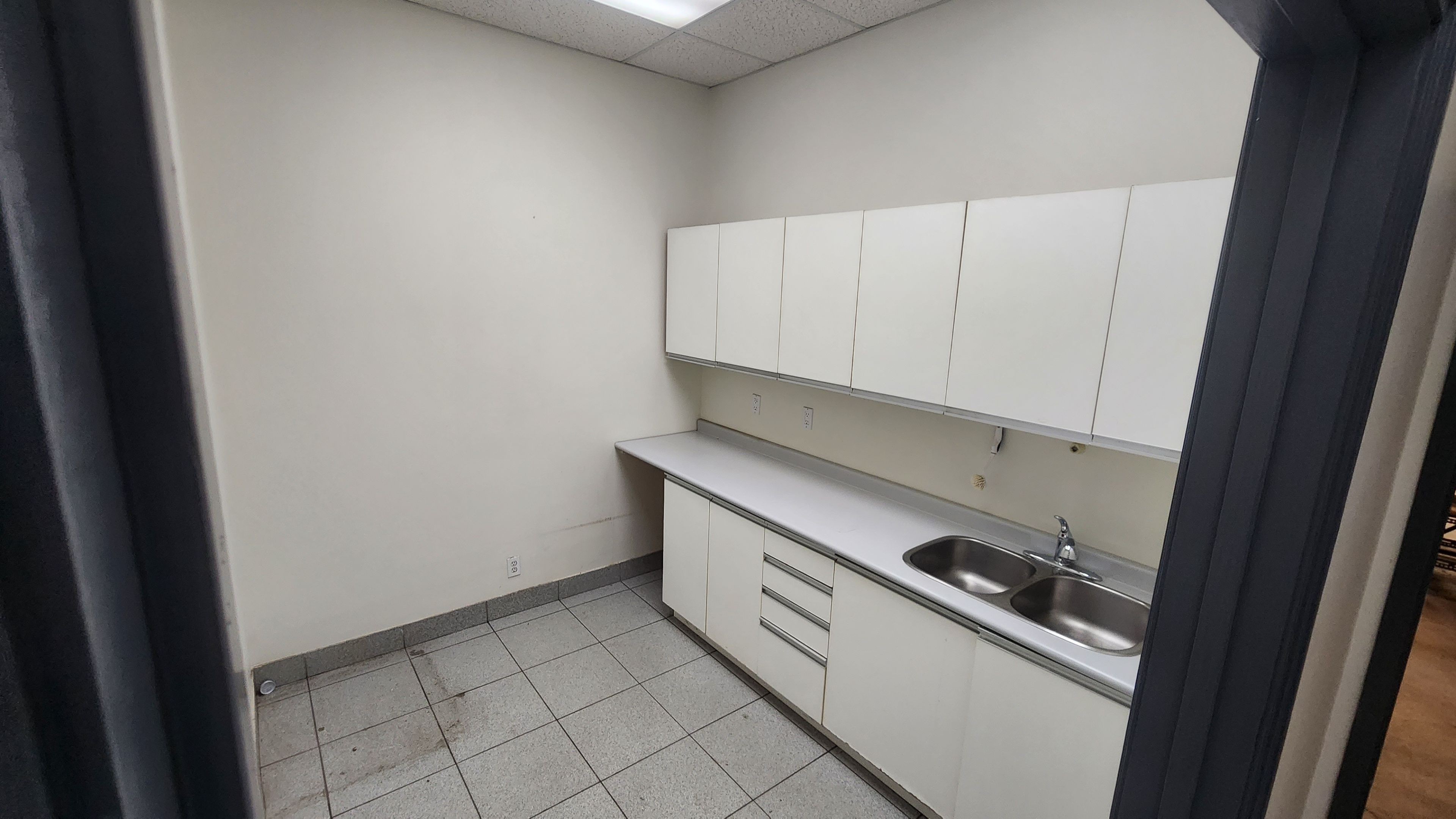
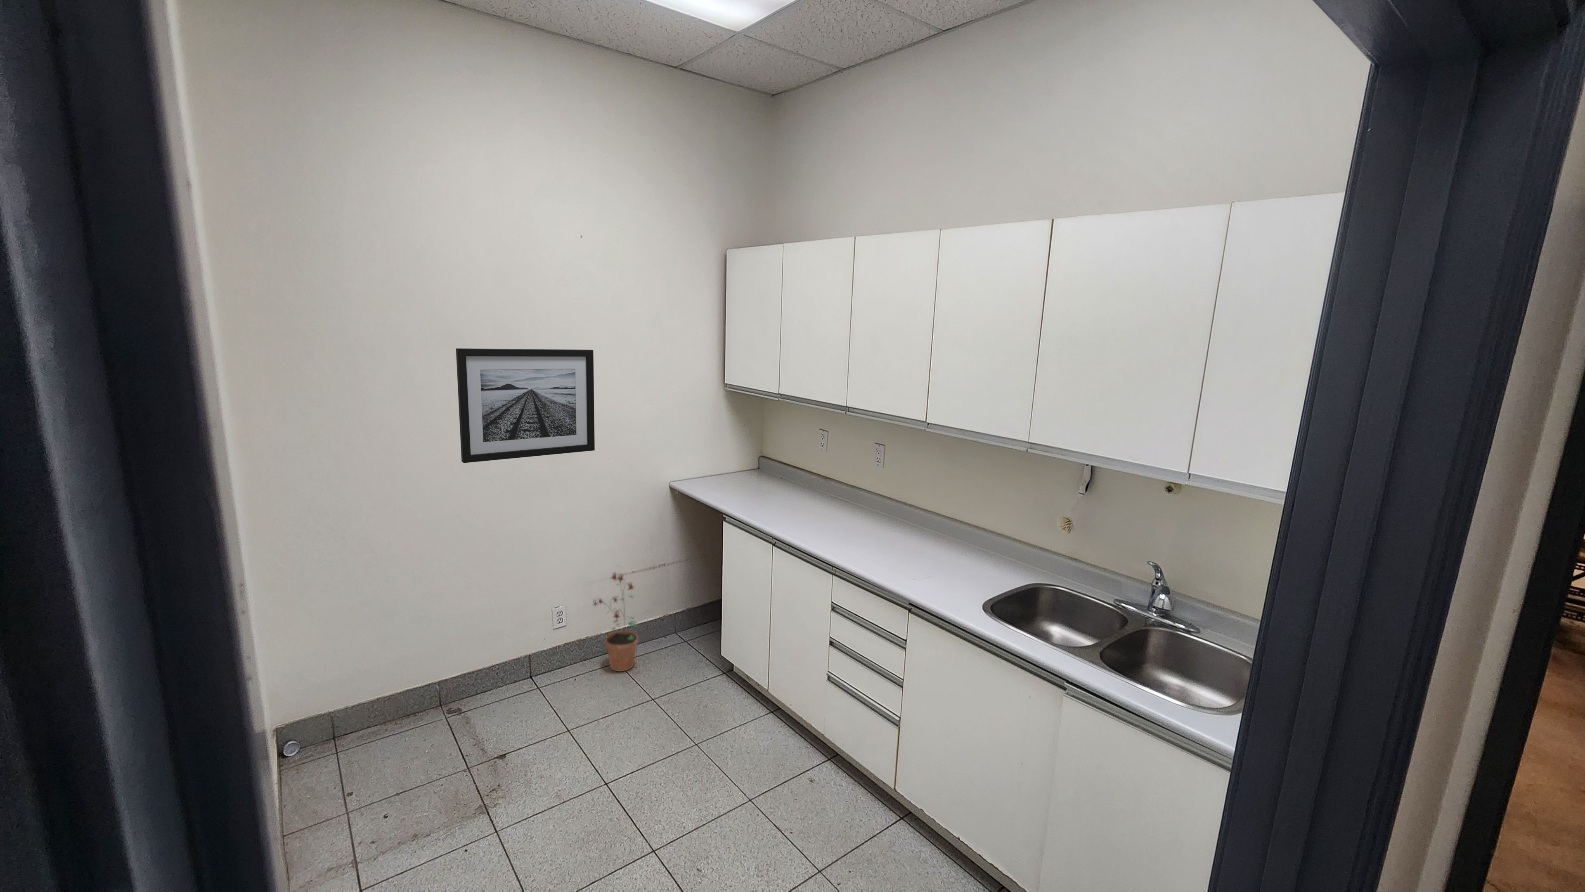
+ potted plant [592,572,639,672]
+ wall art [456,347,595,464]
